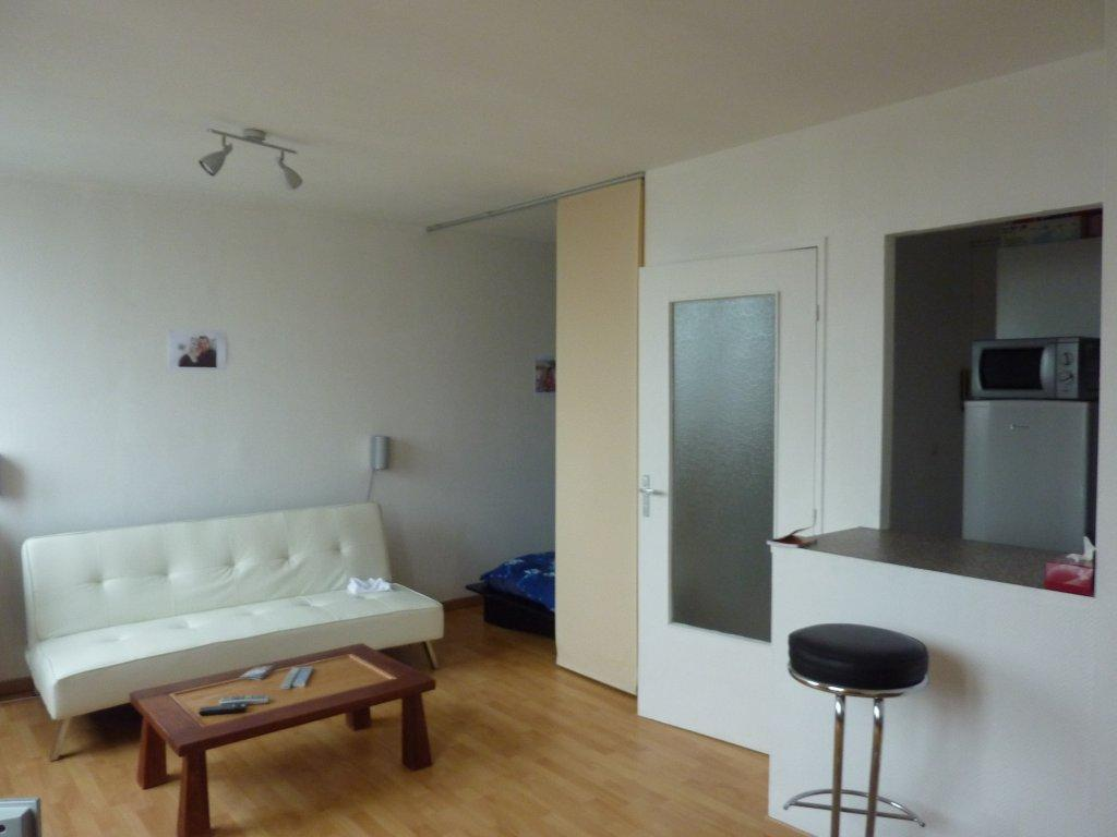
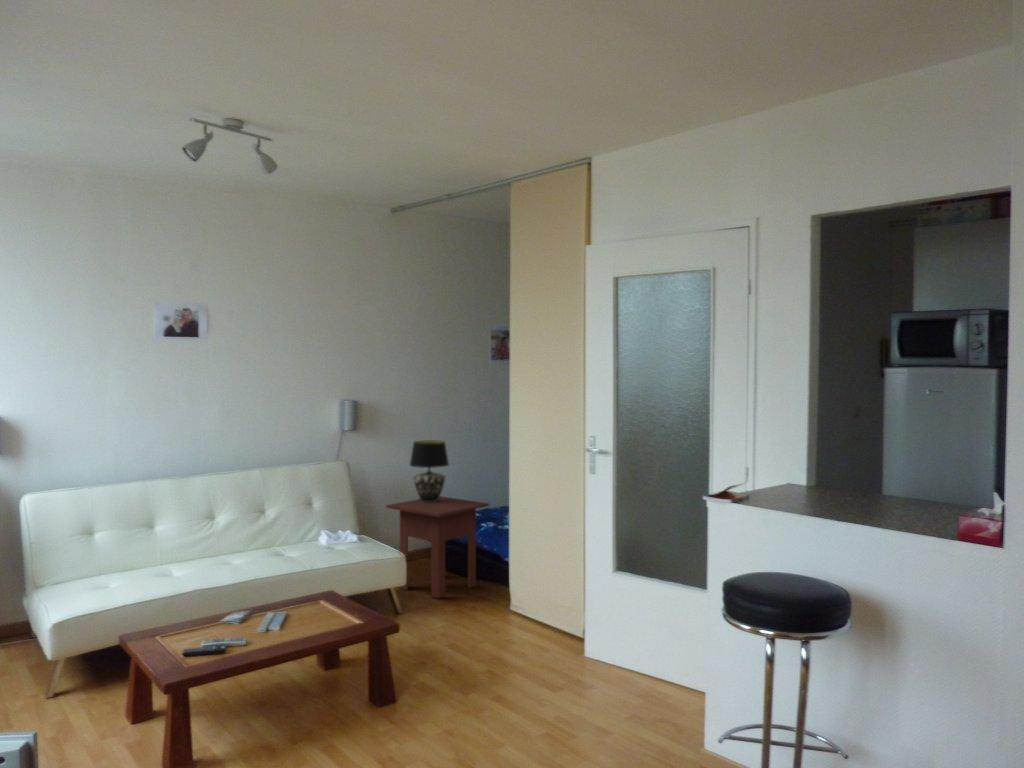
+ side table [385,495,490,599]
+ table lamp [408,440,450,502]
